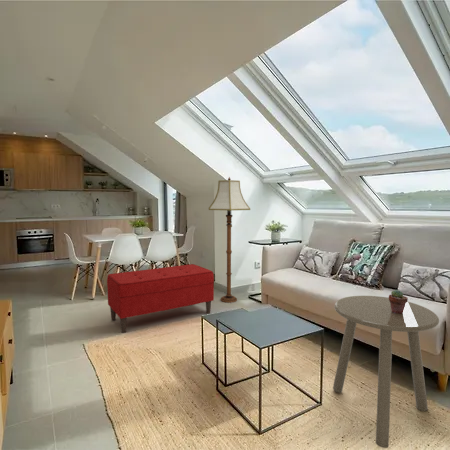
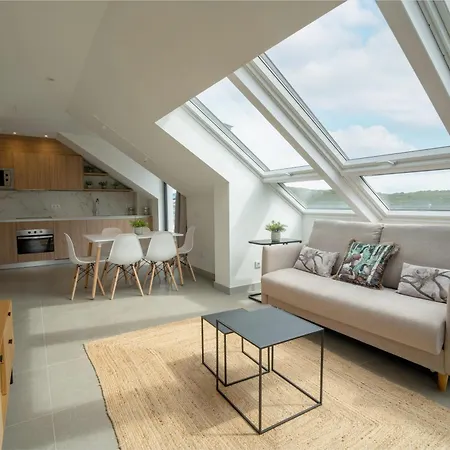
- bench [106,263,215,334]
- potted succulent [388,289,409,314]
- side table [332,295,440,449]
- floor lamp [208,176,251,304]
